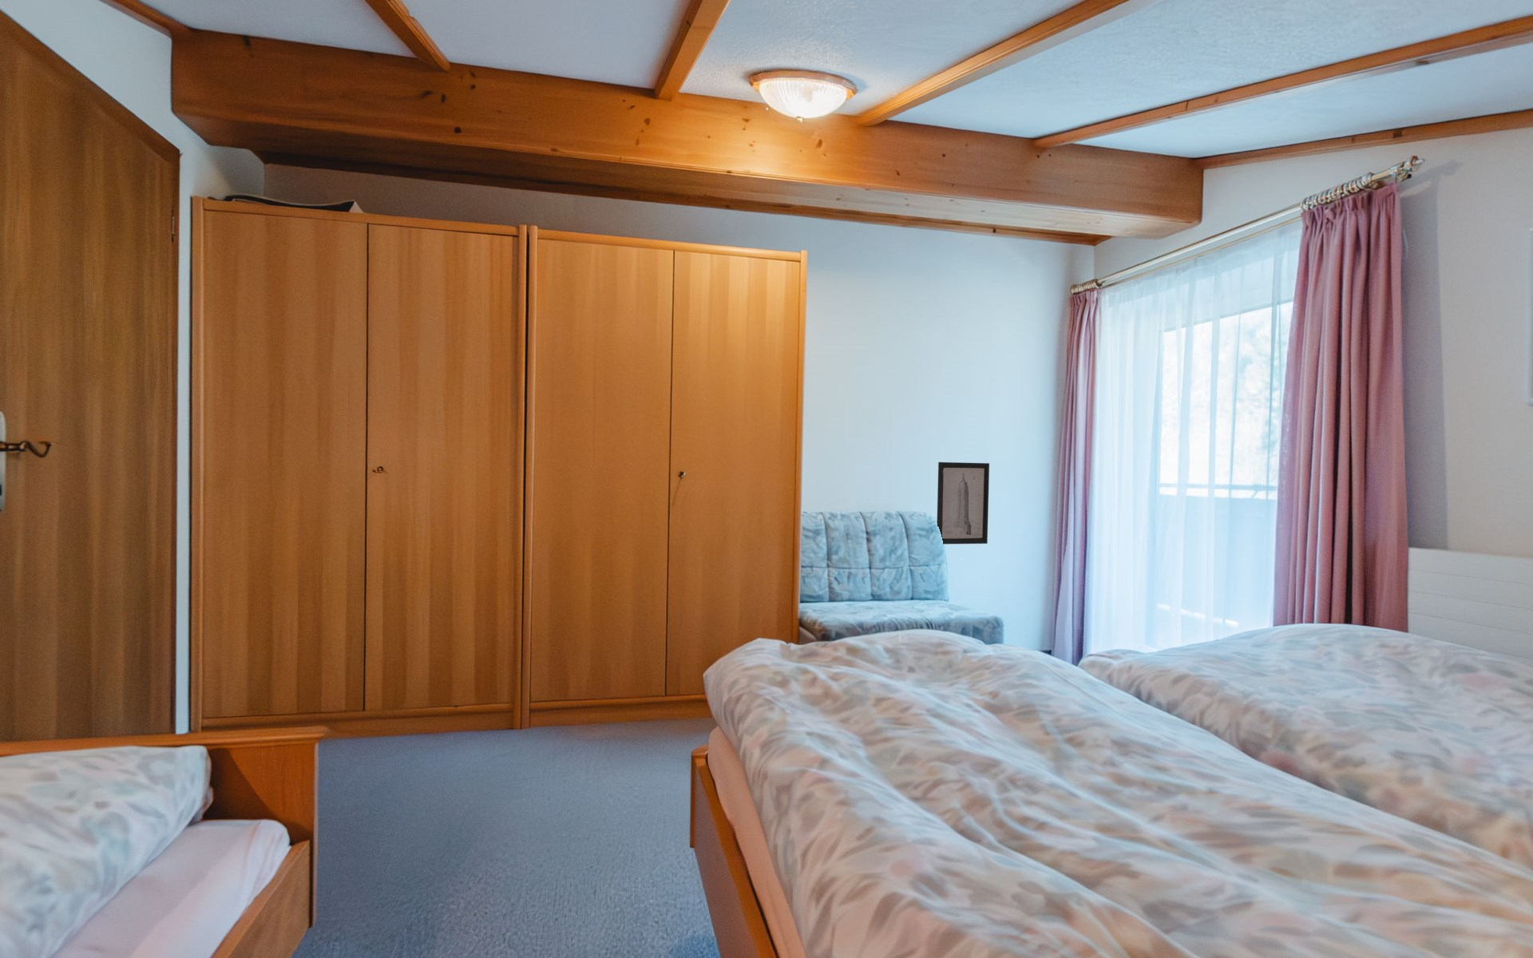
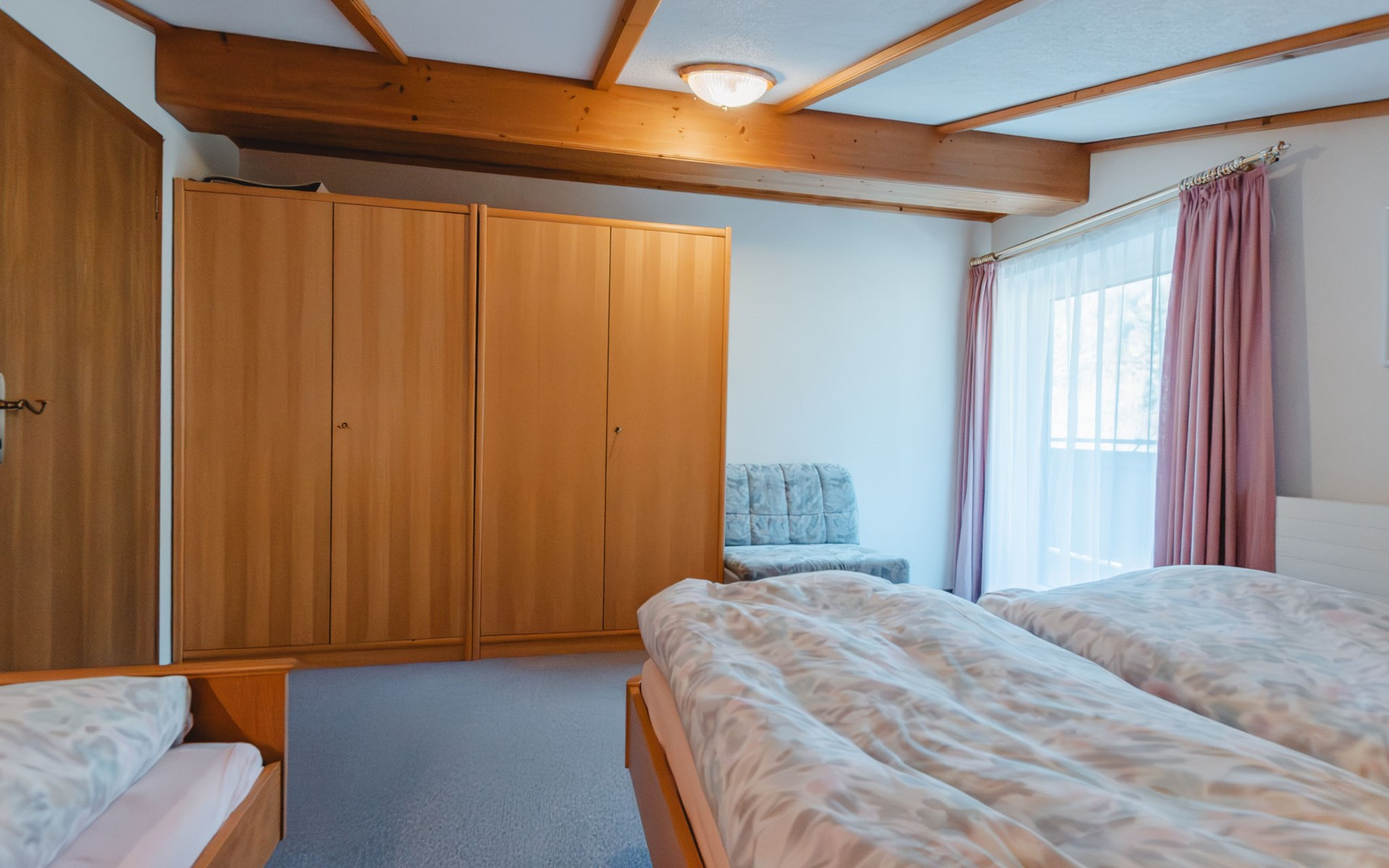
- wall art [937,461,990,545]
